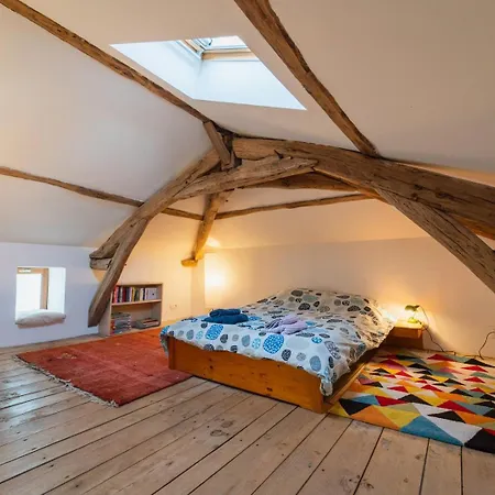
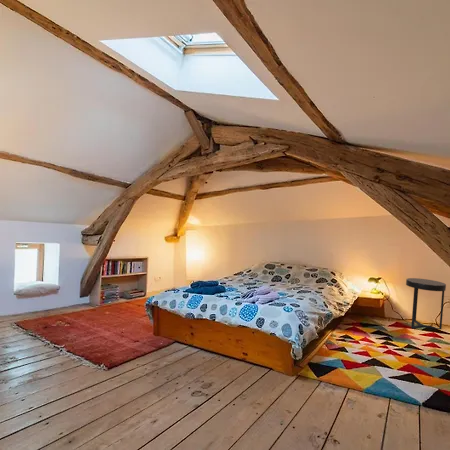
+ side table [405,277,447,330]
